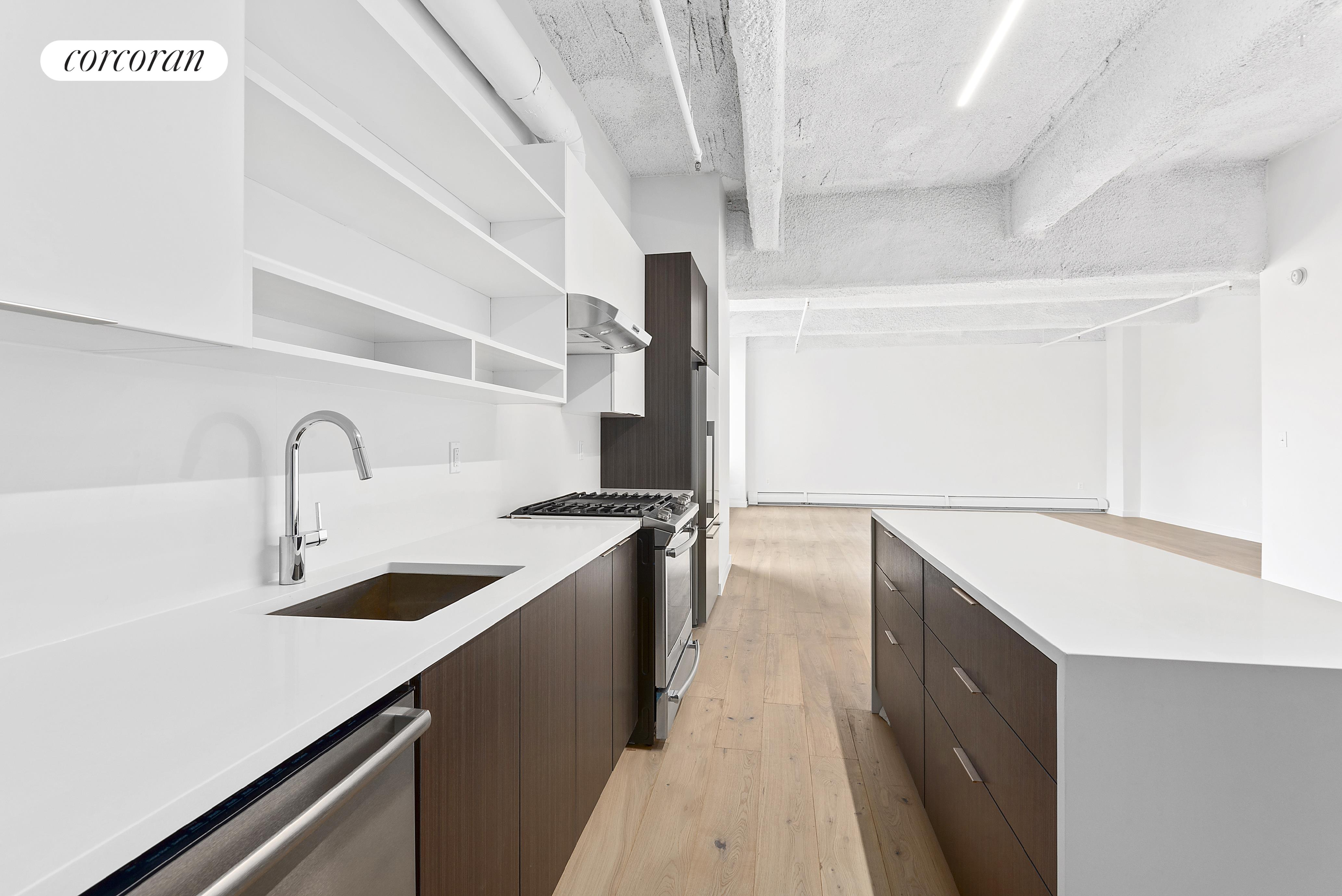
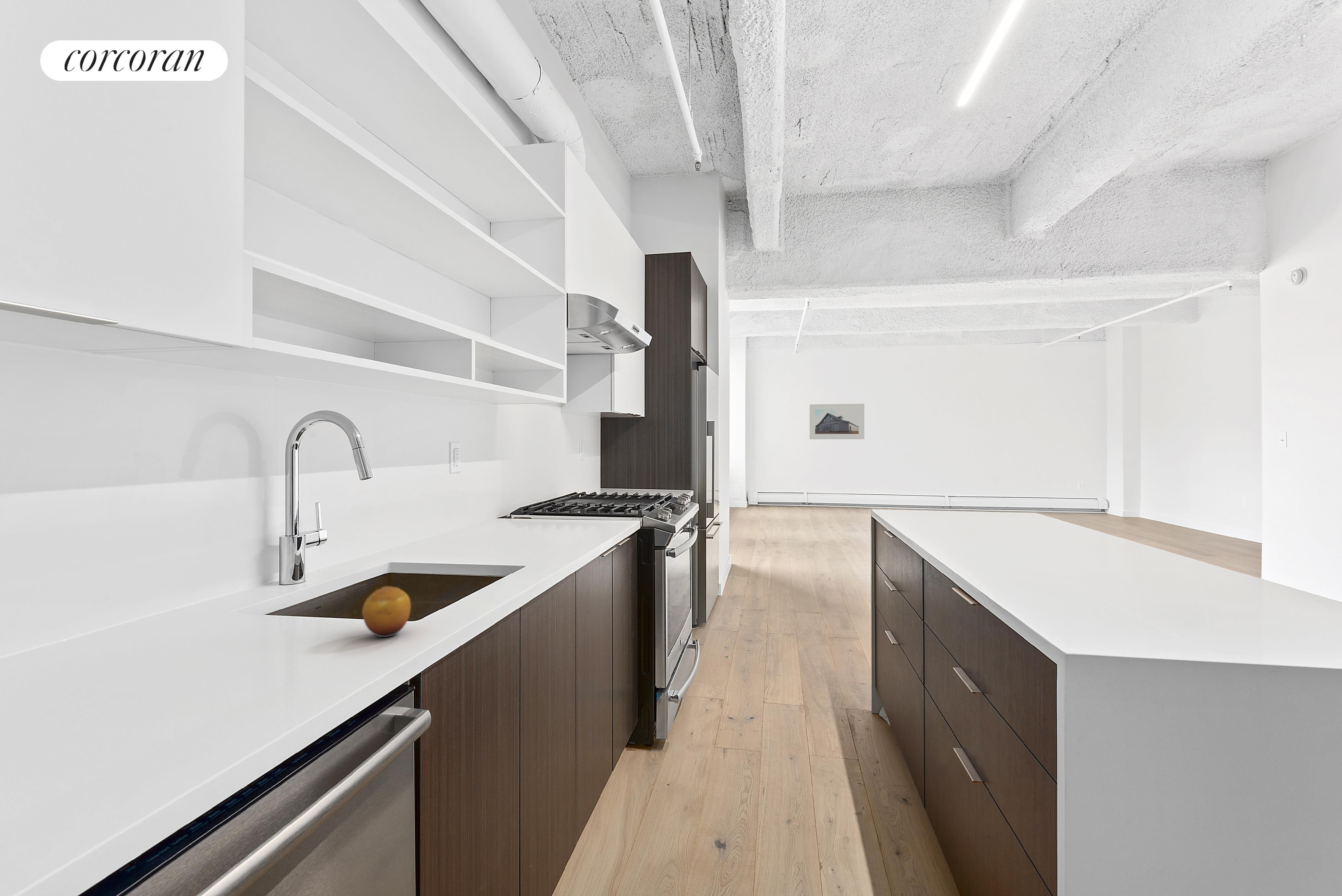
+ fruit [362,586,411,638]
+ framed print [809,404,865,440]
